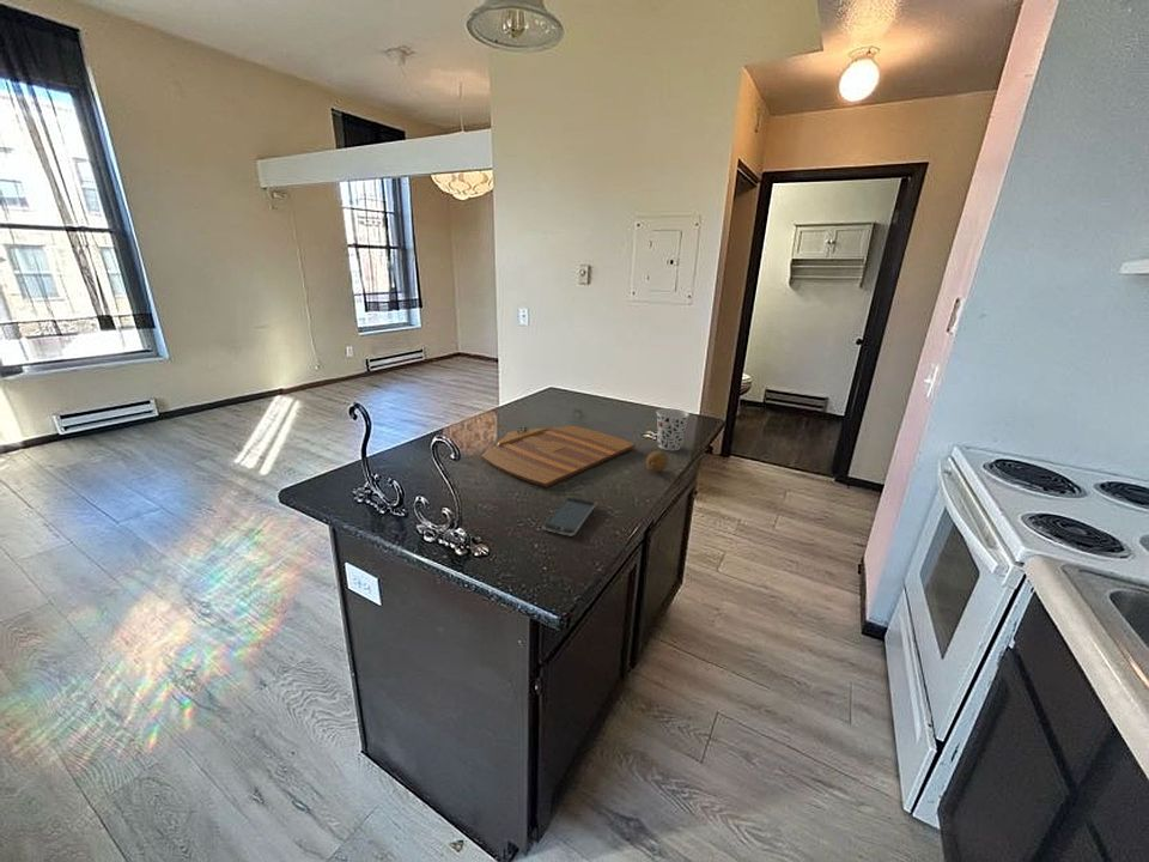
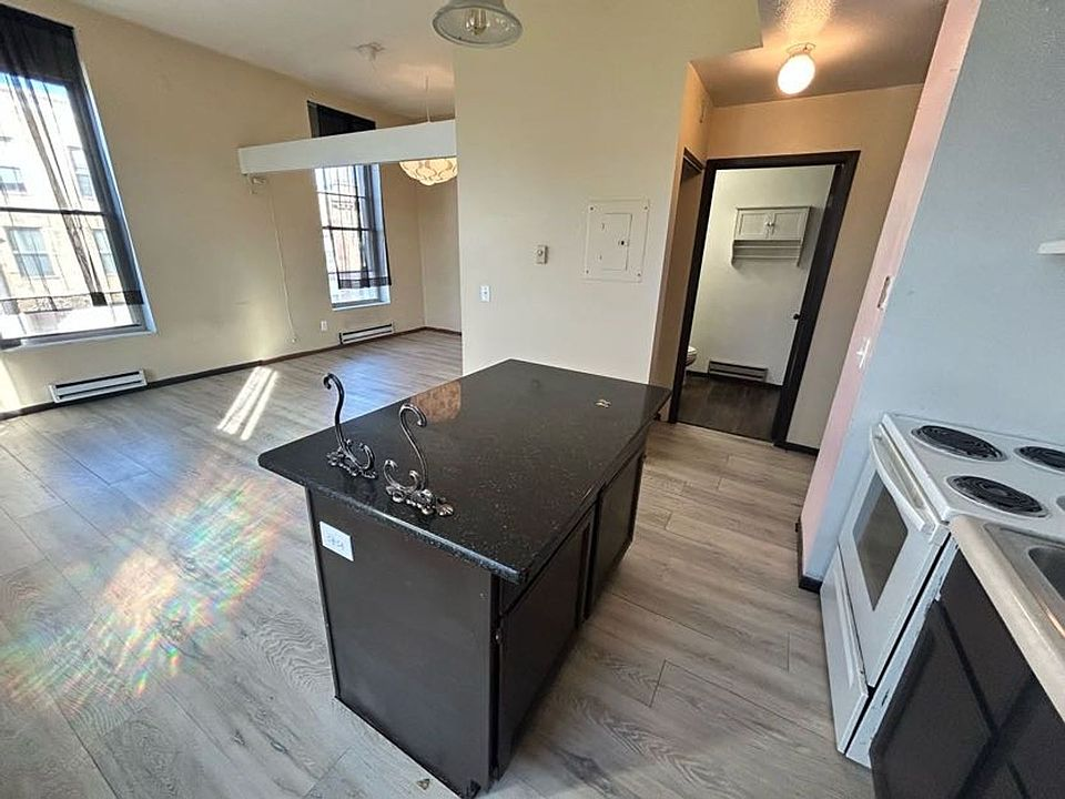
- cup [656,407,691,451]
- smartphone [542,496,596,538]
- fruit [645,450,669,474]
- cutting board [480,425,636,488]
